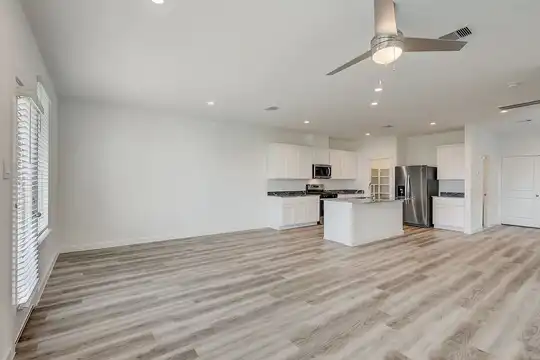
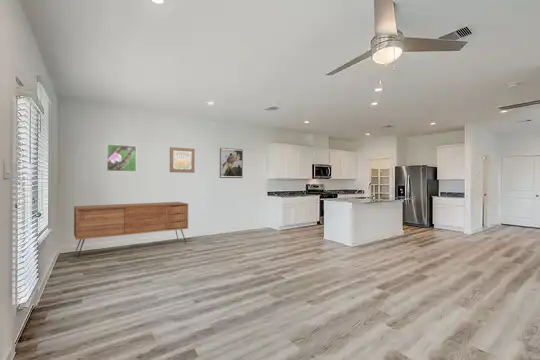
+ sideboard [73,201,189,258]
+ wall art [169,146,196,174]
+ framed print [219,147,244,179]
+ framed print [106,143,137,173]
